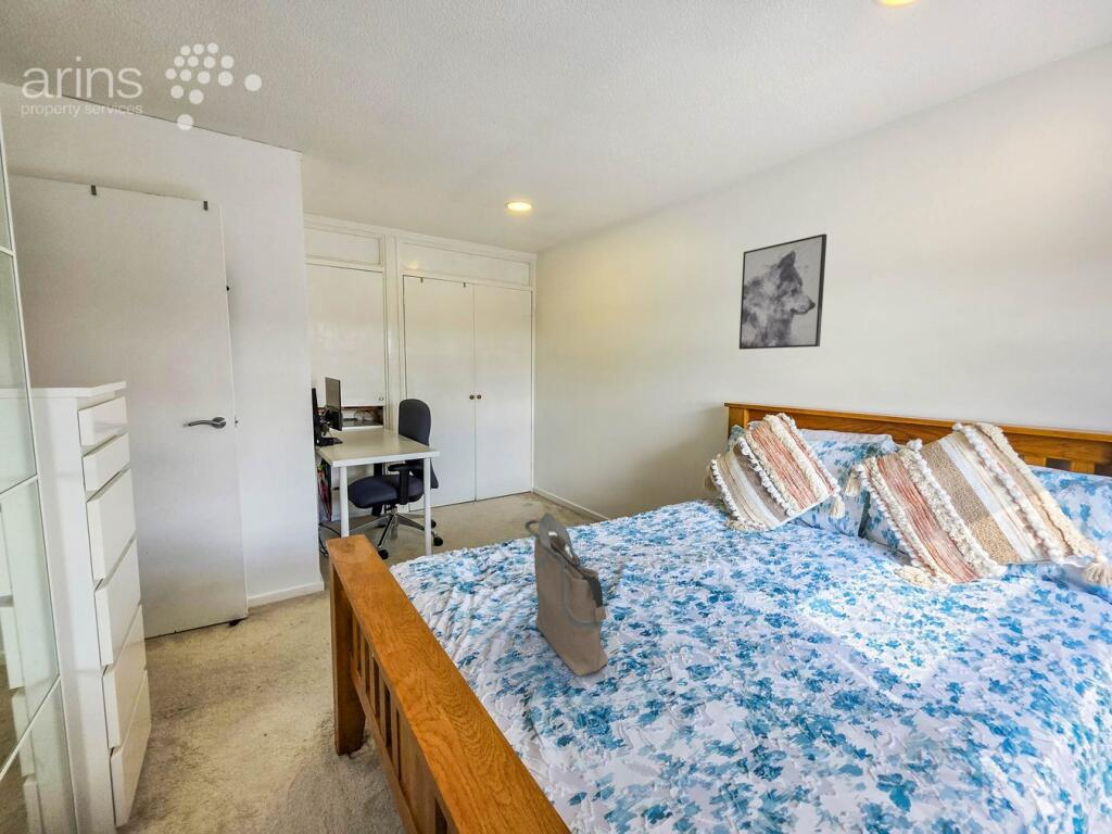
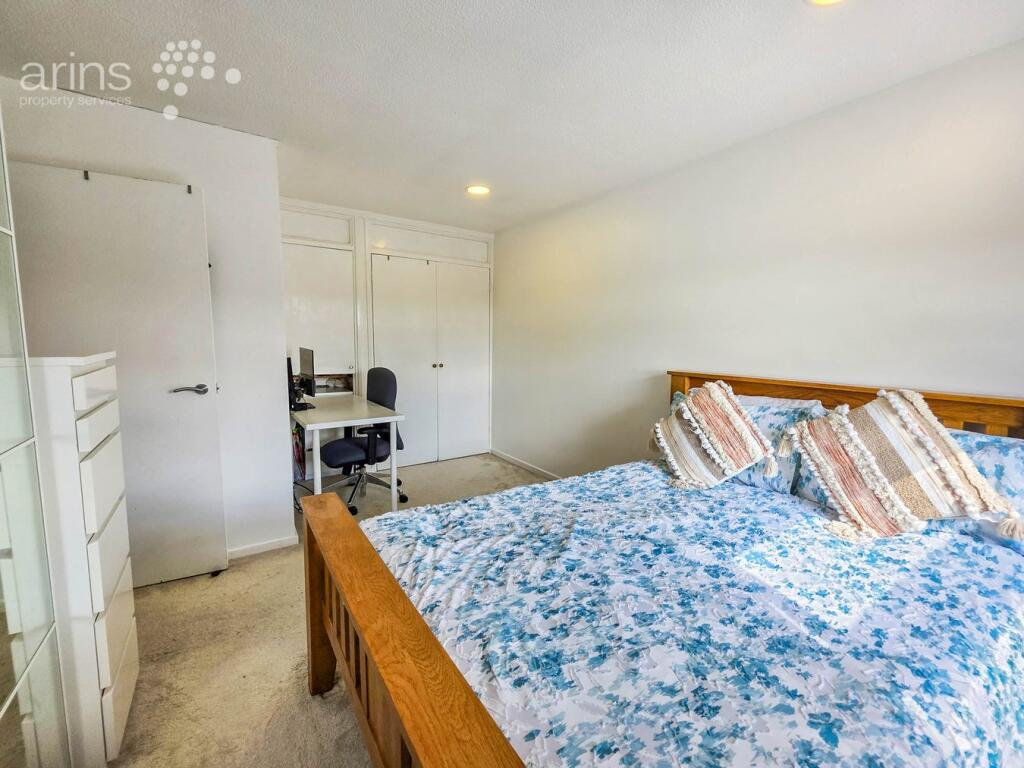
- tote bag [523,510,609,677]
- wall art [738,232,827,351]
